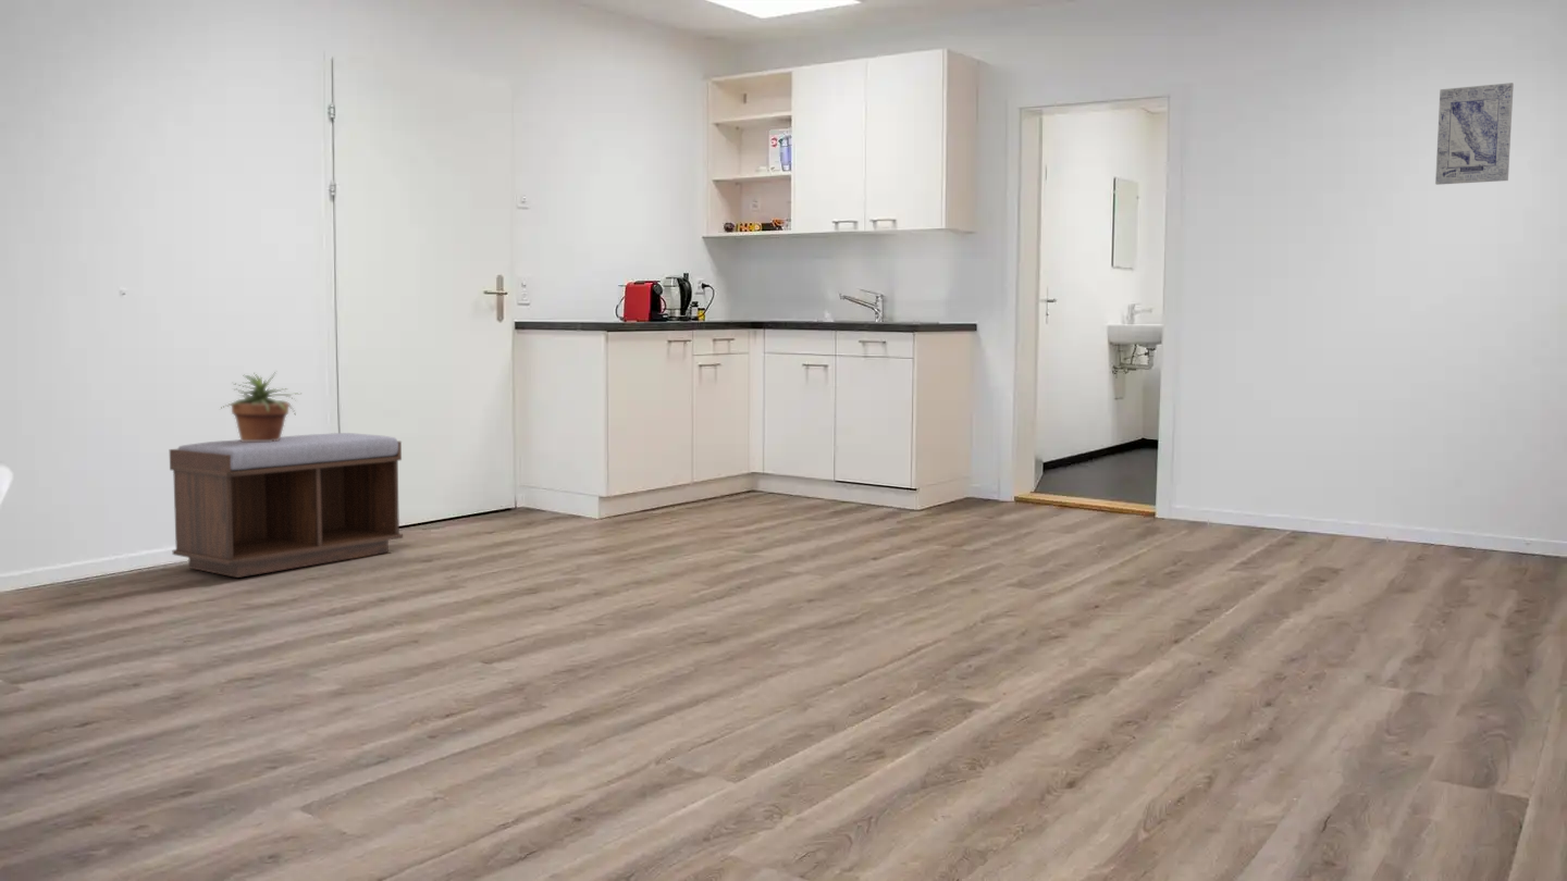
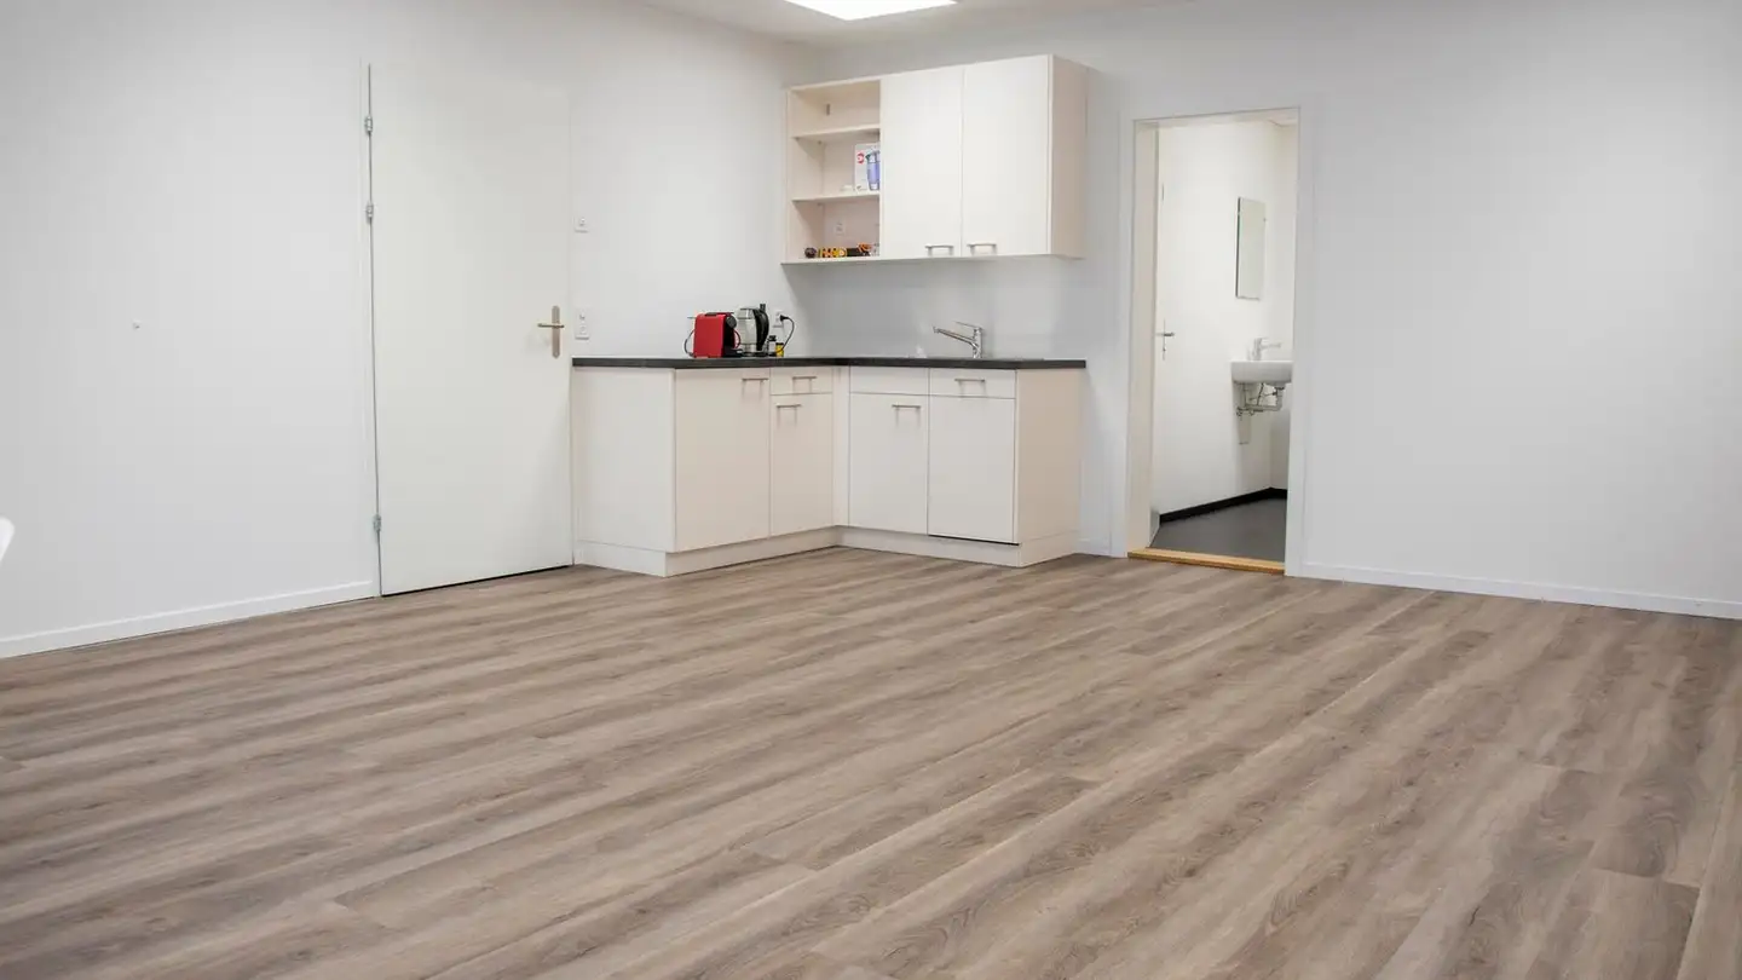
- potted plant [218,370,301,442]
- wall art [1434,82,1515,186]
- bench [169,432,404,579]
